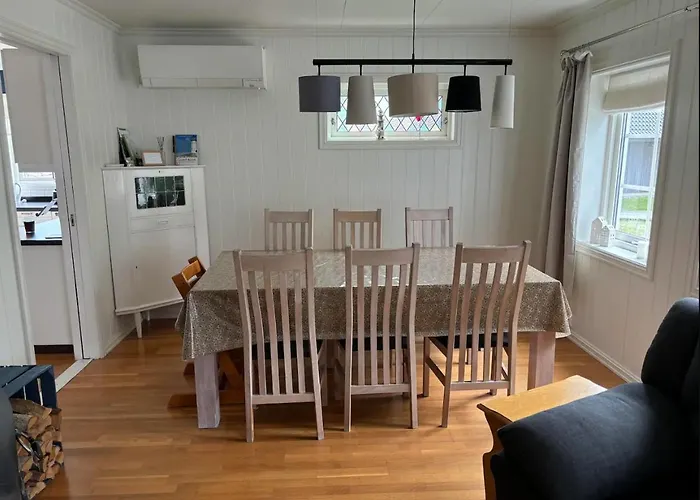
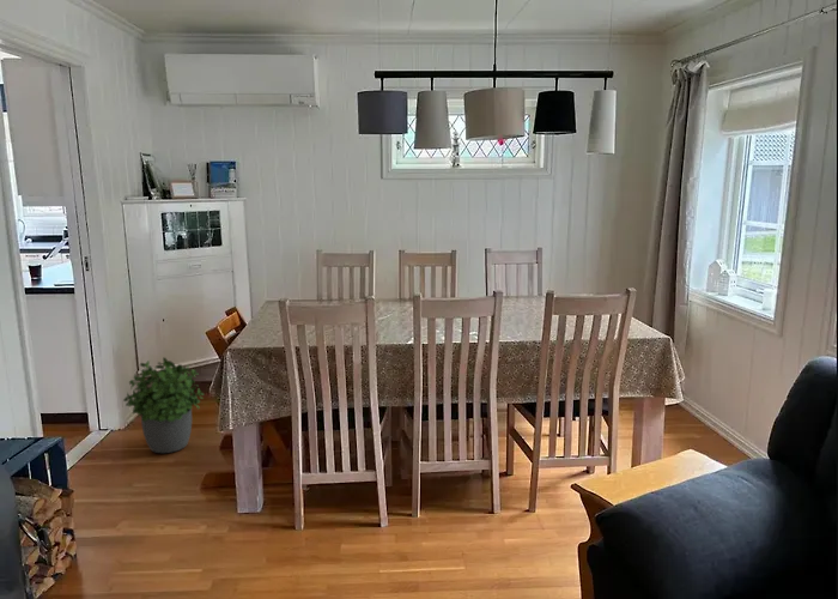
+ potted plant [122,356,206,454]
